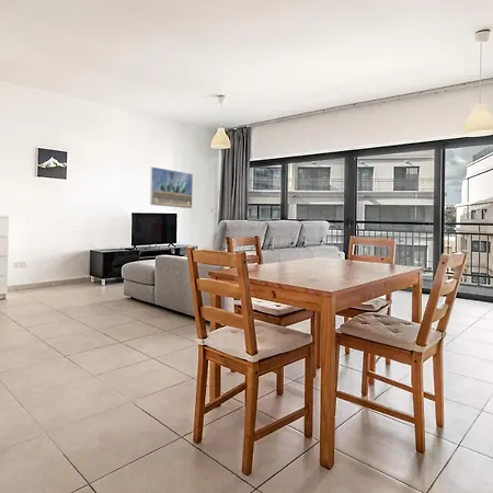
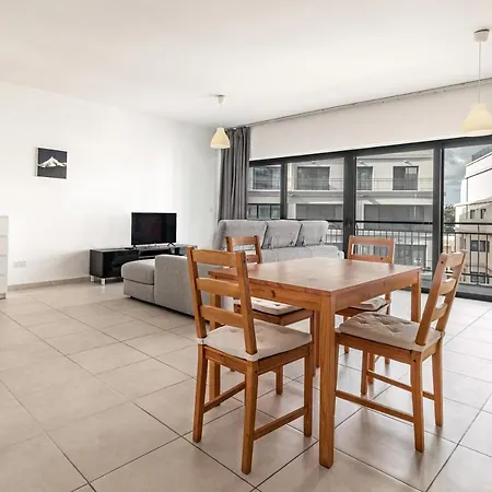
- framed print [149,165,194,209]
